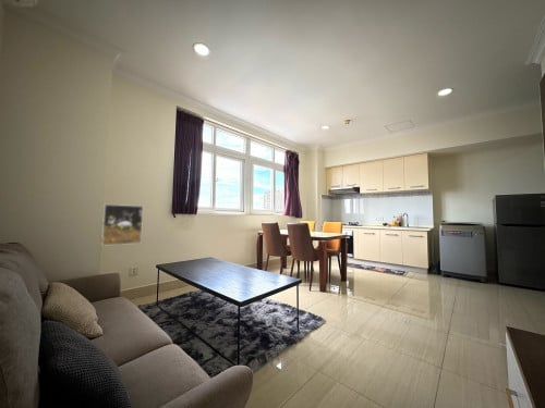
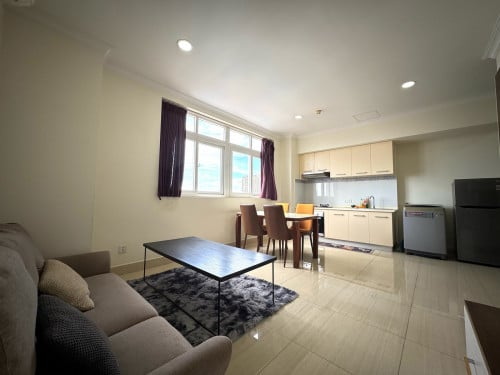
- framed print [100,203,144,247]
